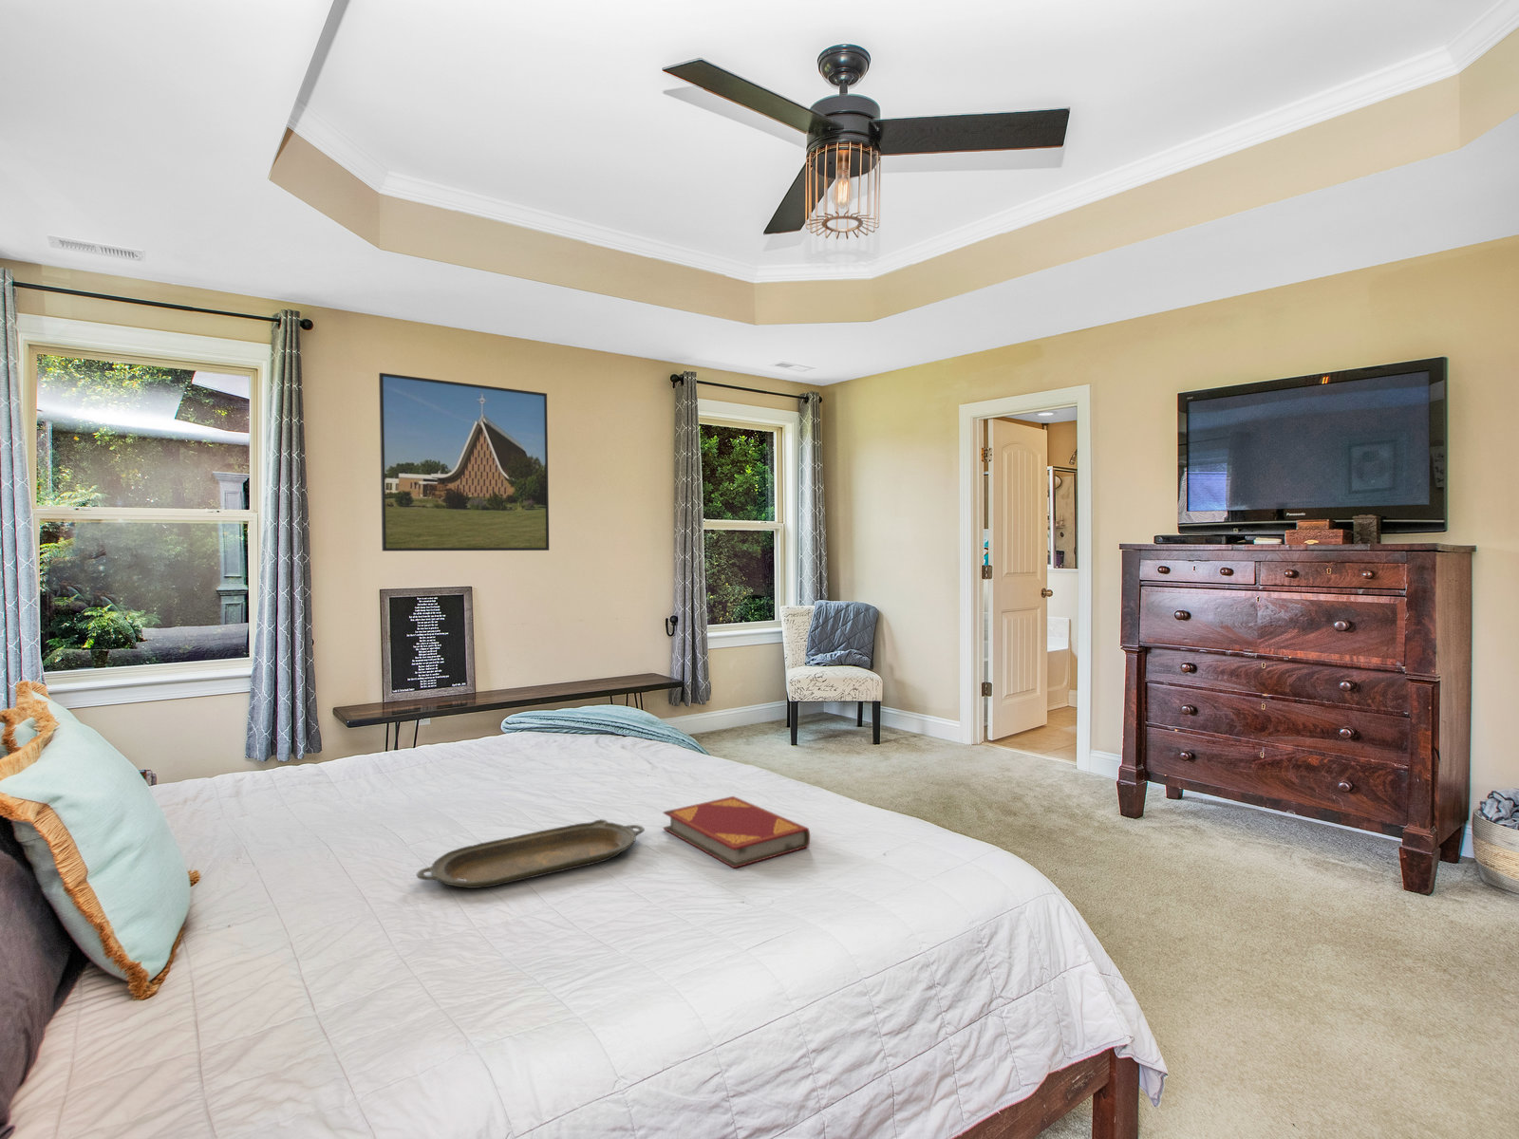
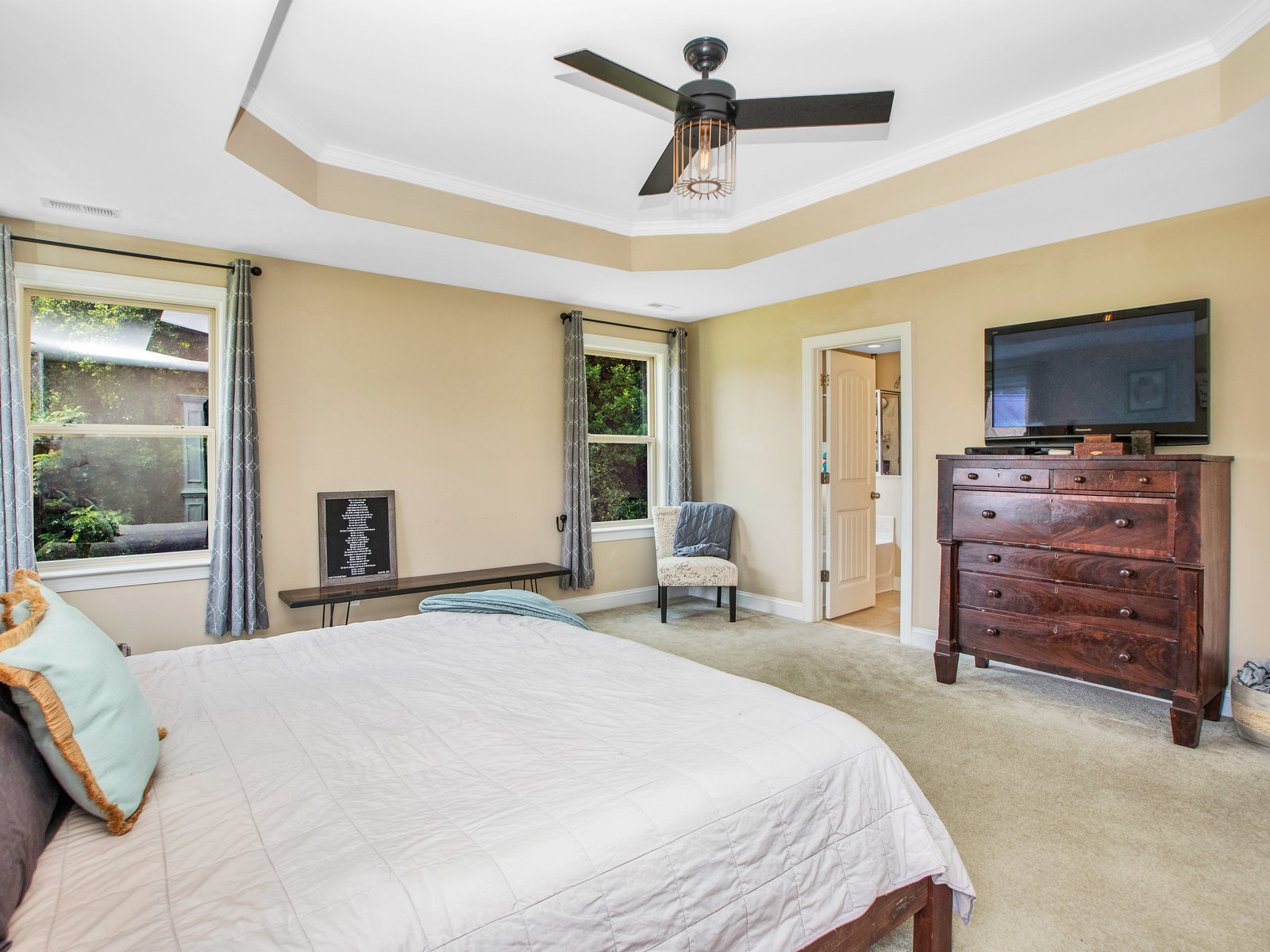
- serving tray [416,820,646,889]
- hardback book [663,796,811,869]
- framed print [378,372,550,553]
